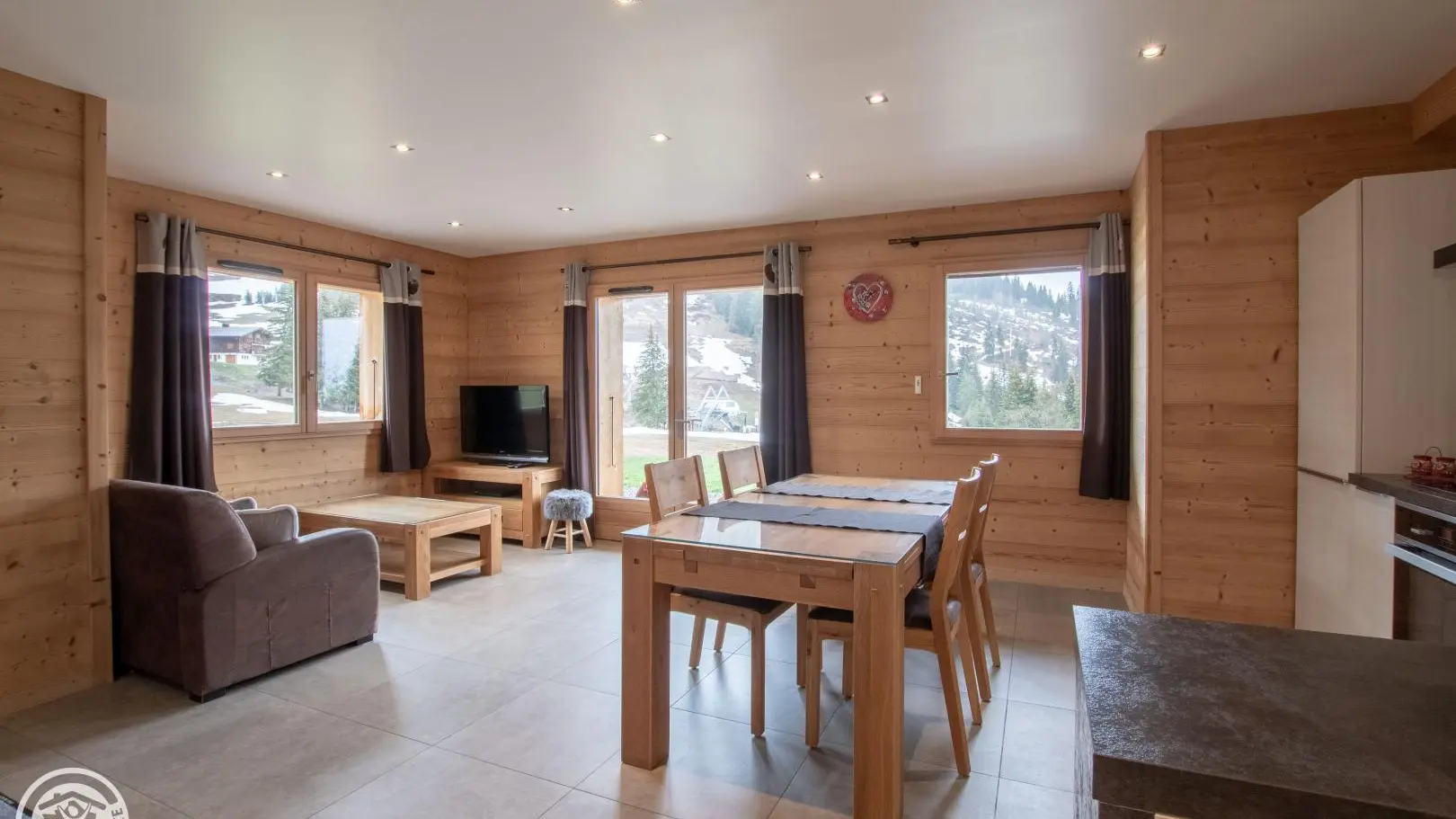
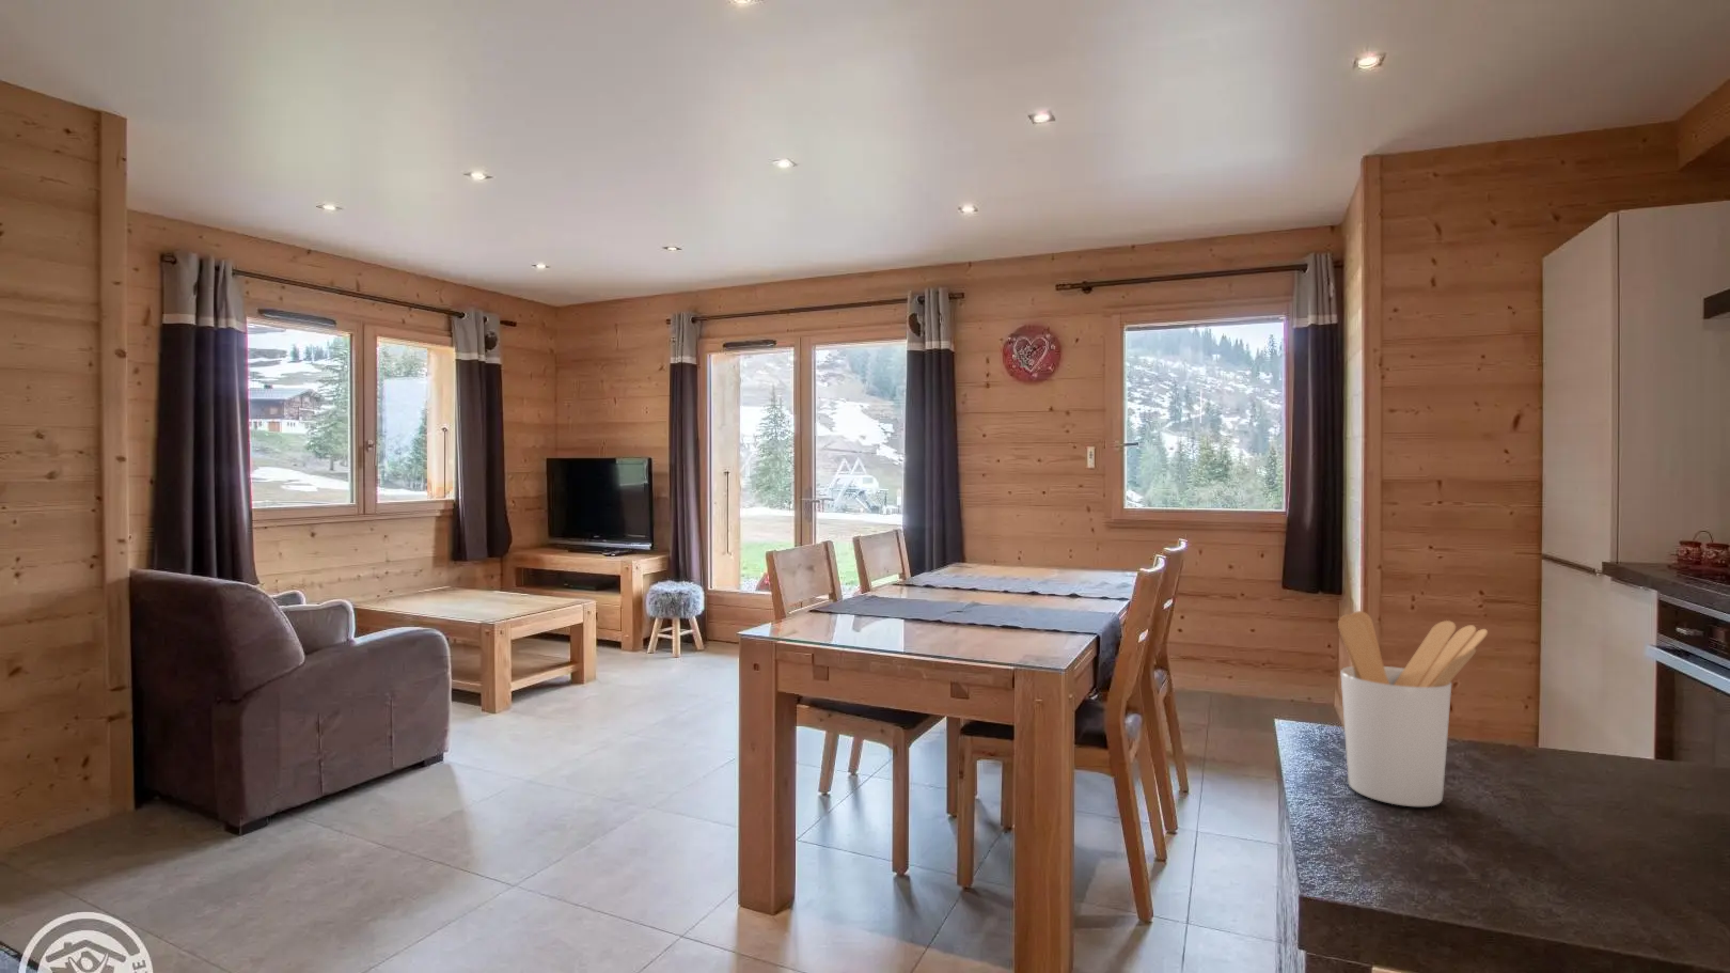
+ utensil holder [1337,609,1489,808]
